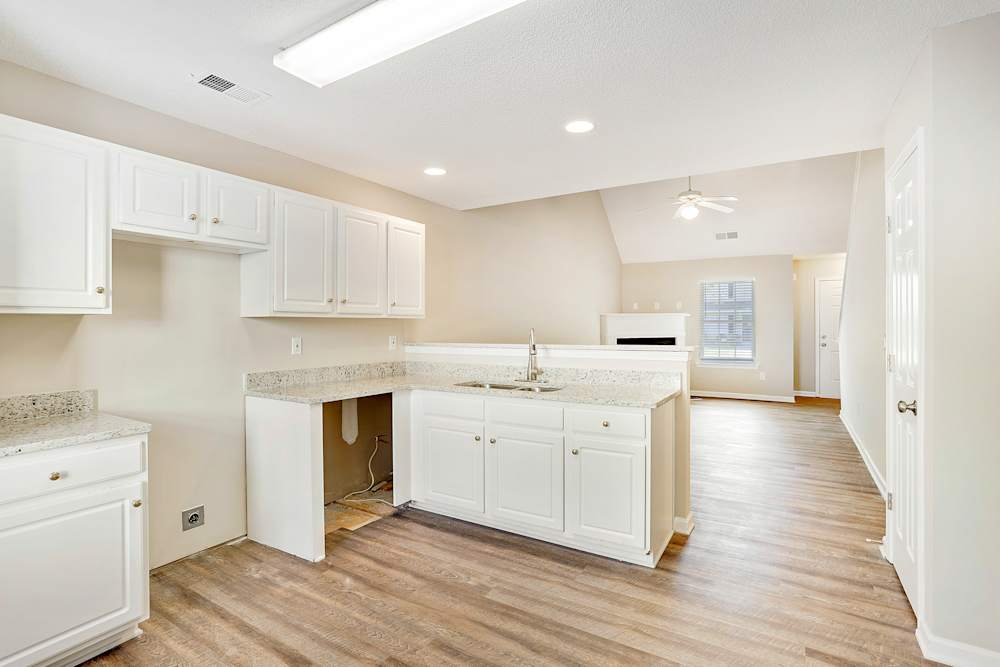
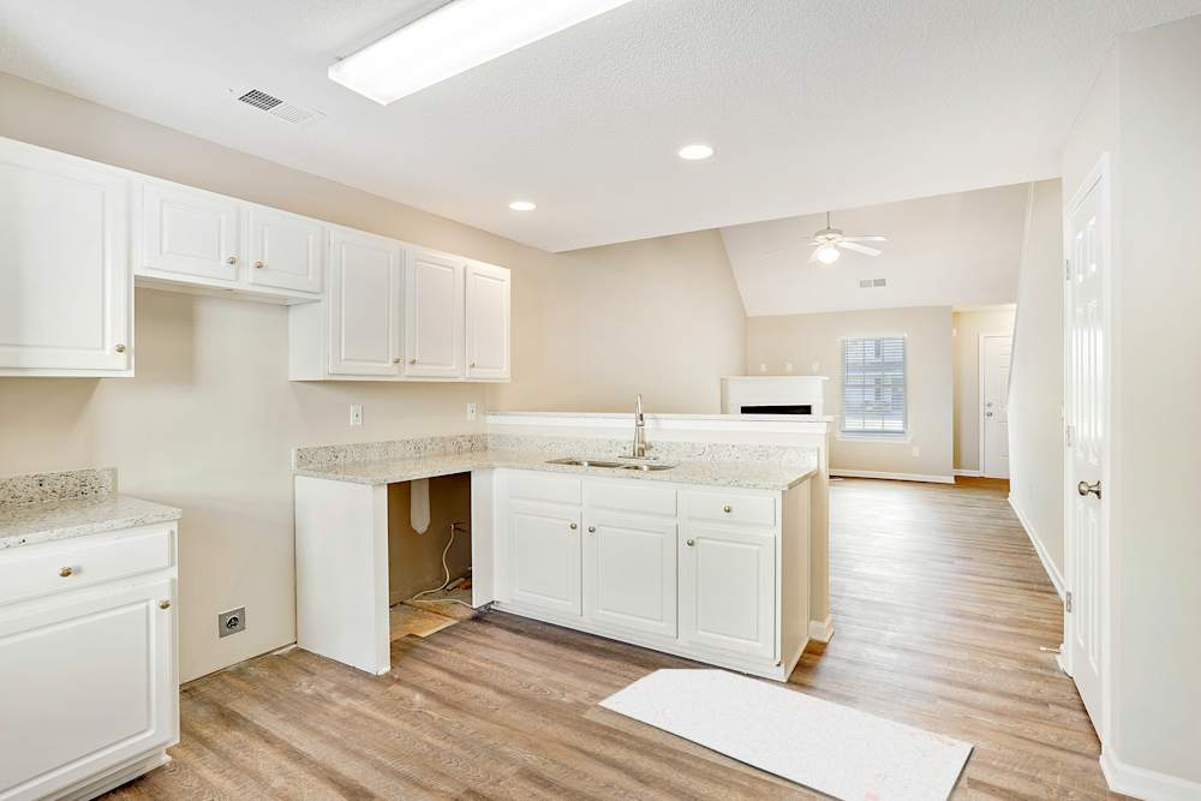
+ rug [597,668,974,801]
